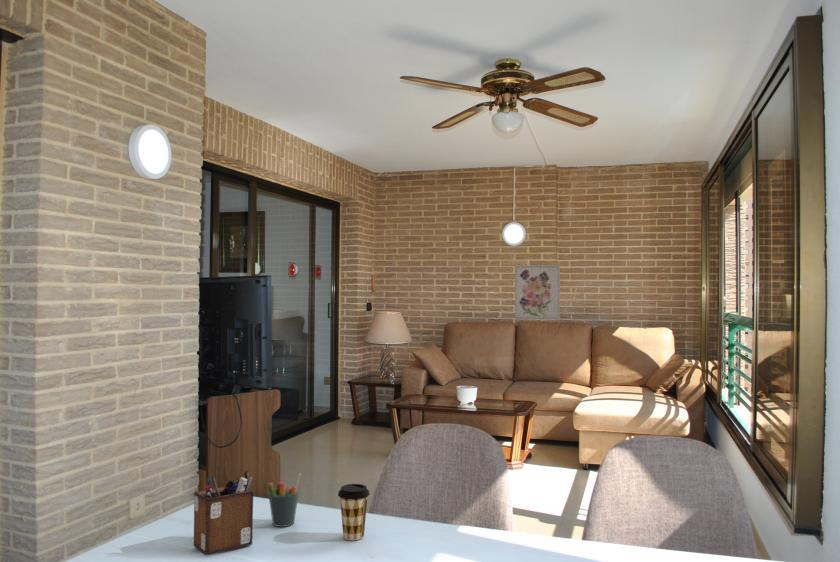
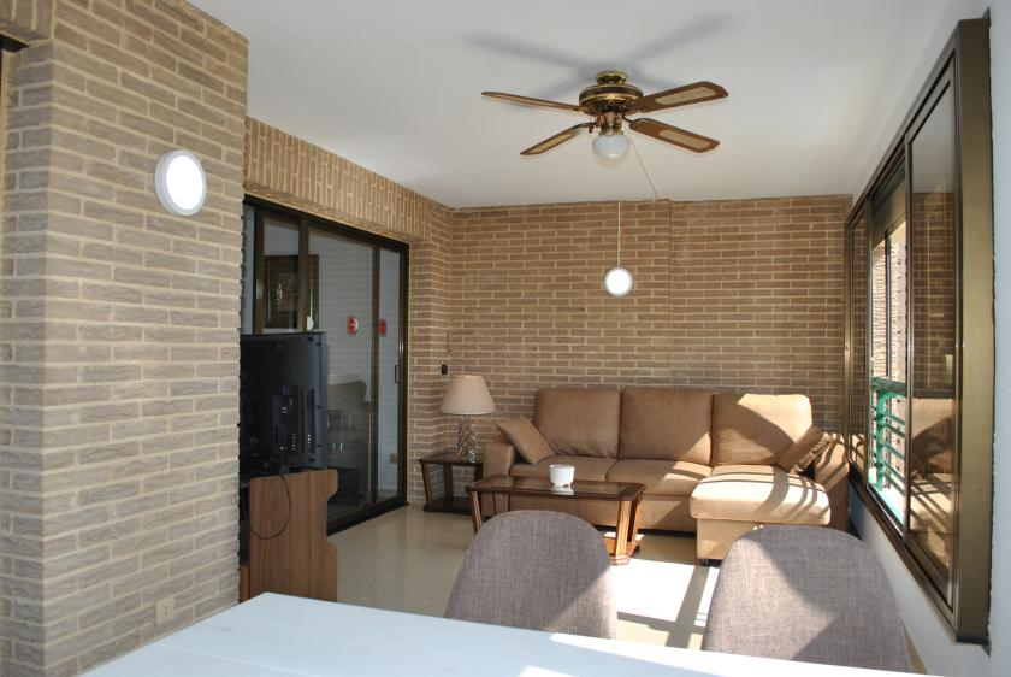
- desk organizer [193,468,254,557]
- pen holder [266,472,302,528]
- coffee cup [337,483,370,541]
- wall art [514,264,561,321]
